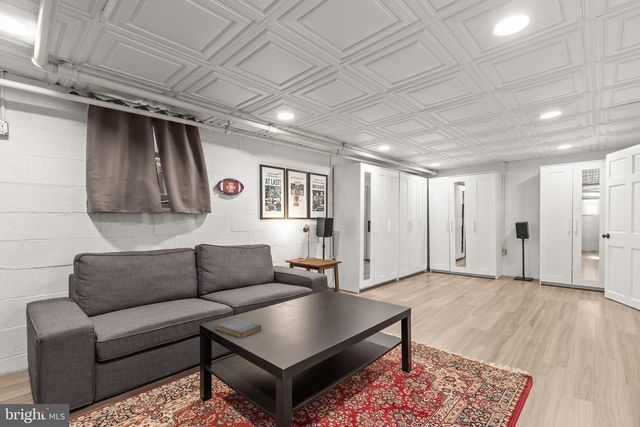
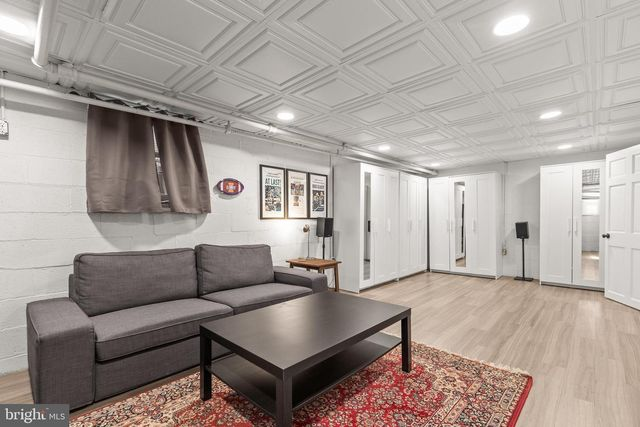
- book [216,317,262,339]
